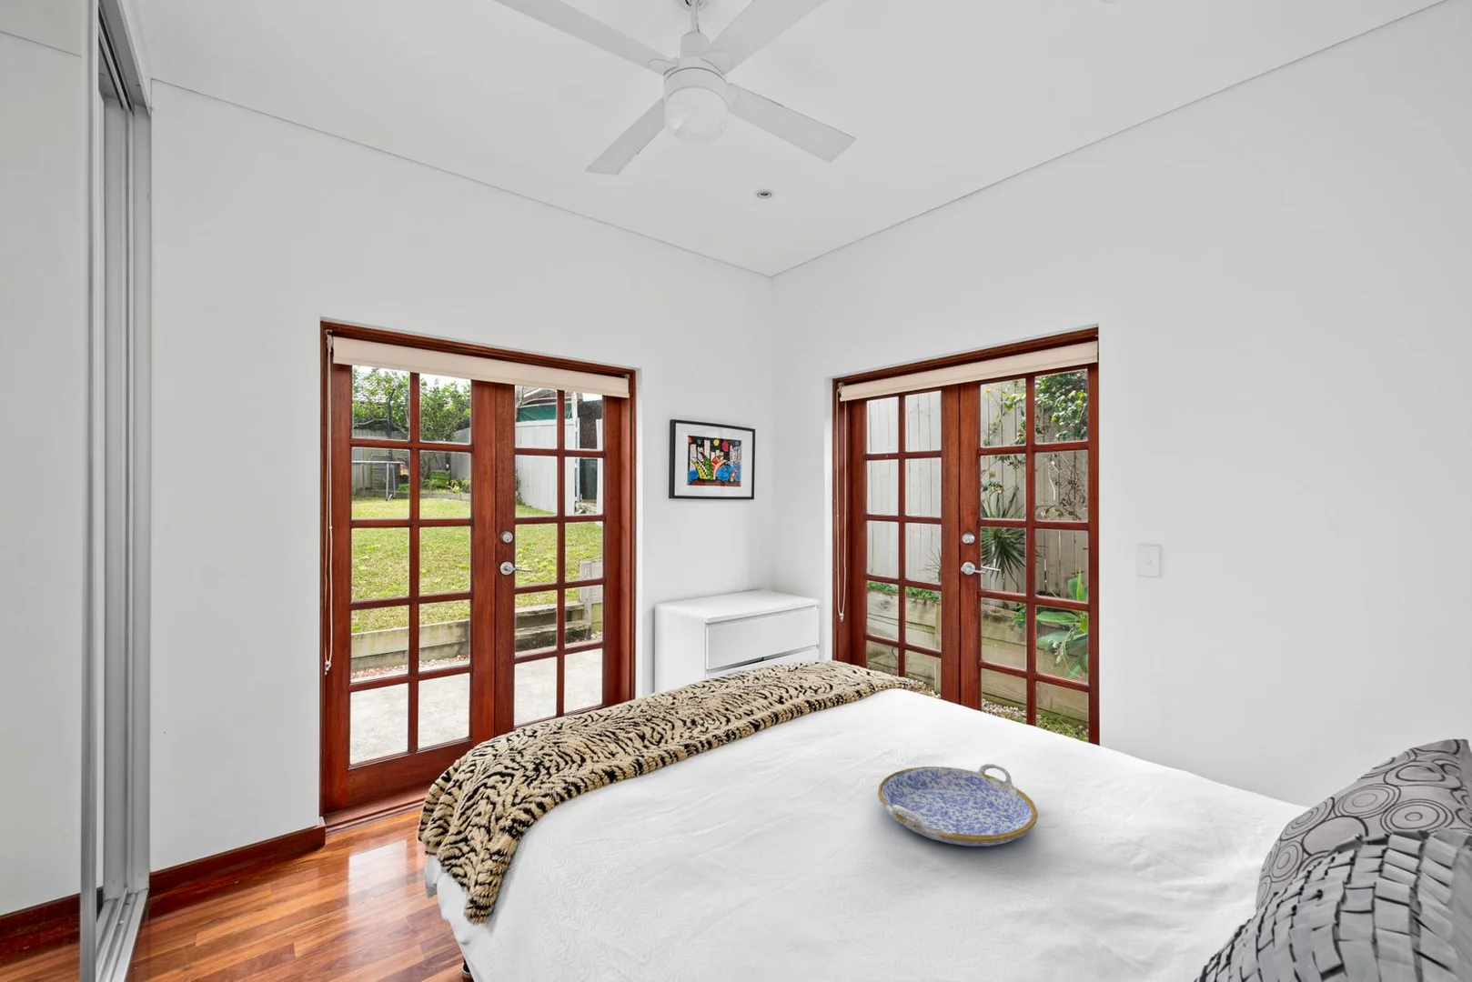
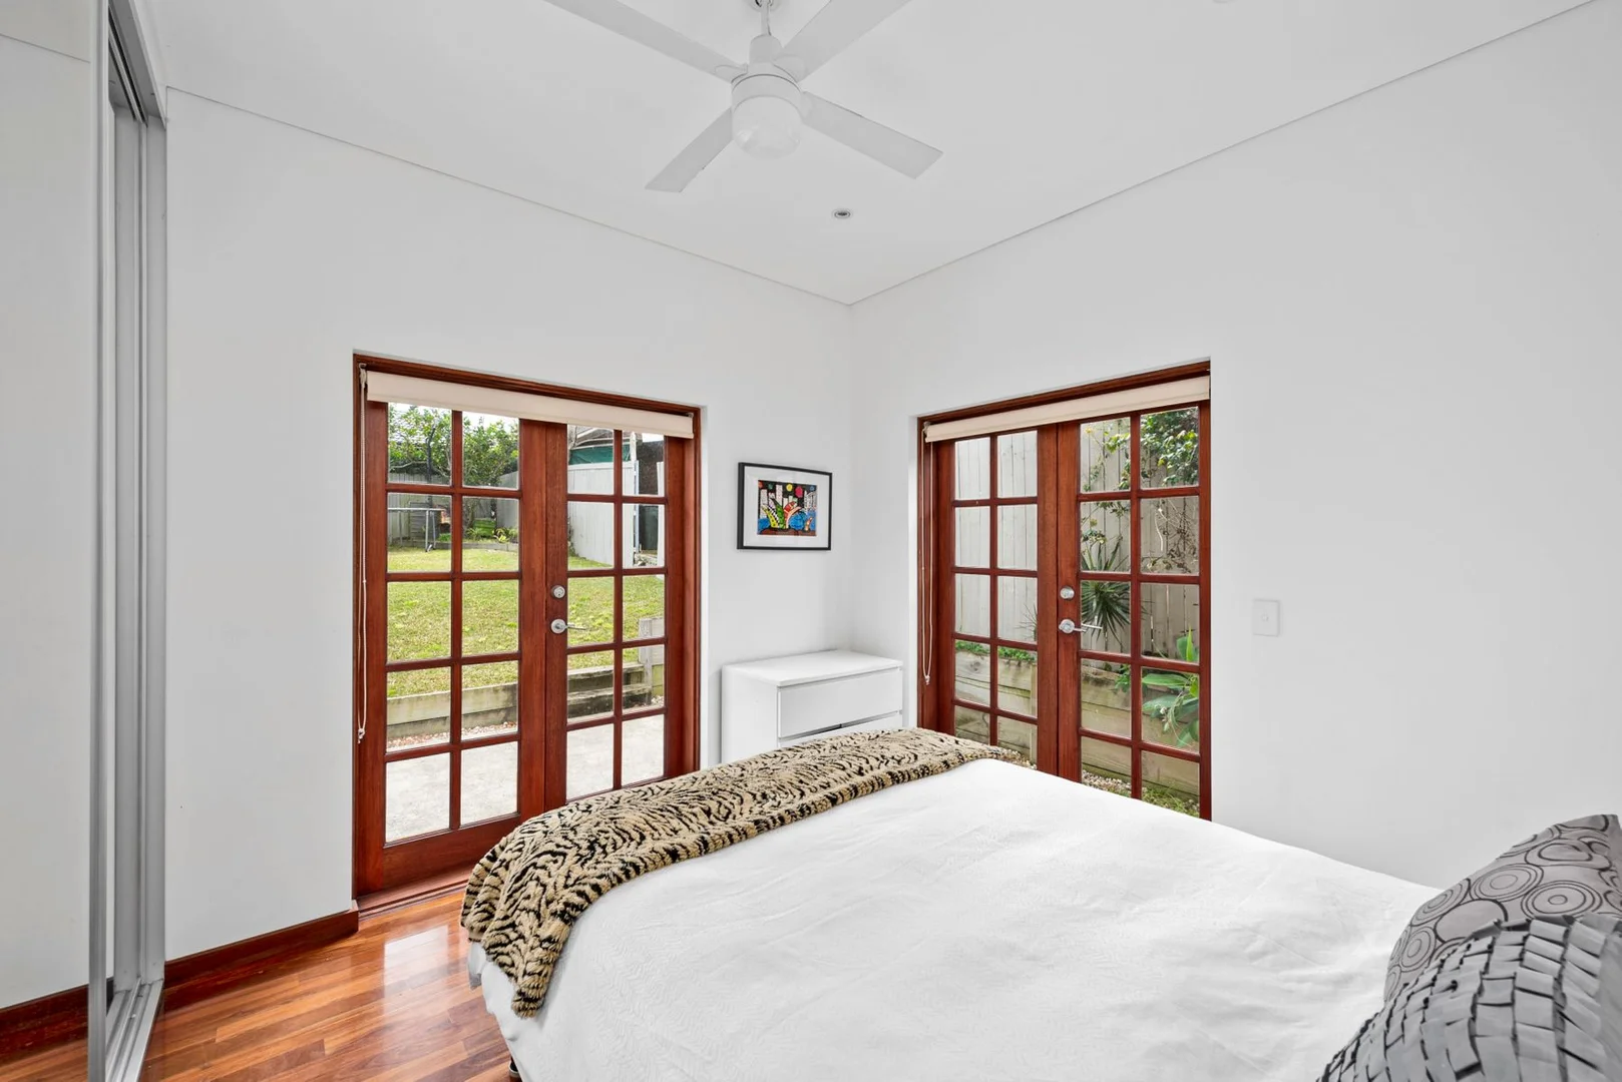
- serving tray [877,763,1039,846]
